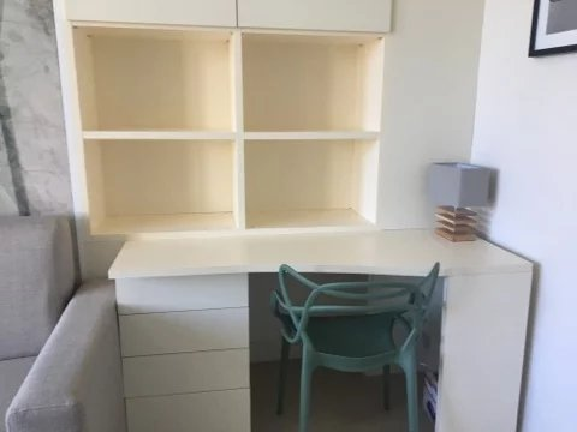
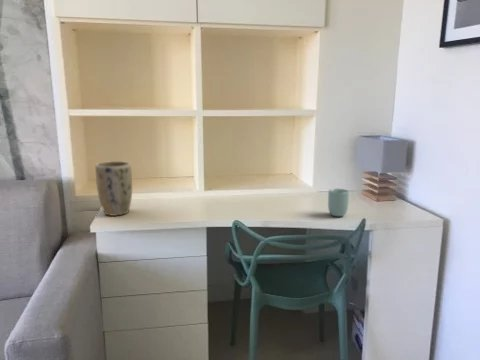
+ cup [327,188,350,217]
+ plant pot [95,160,133,217]
